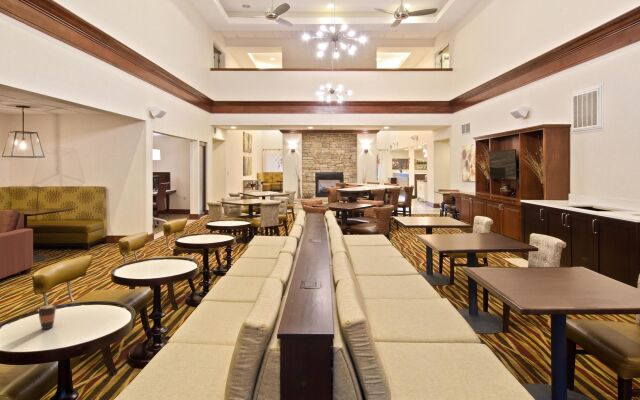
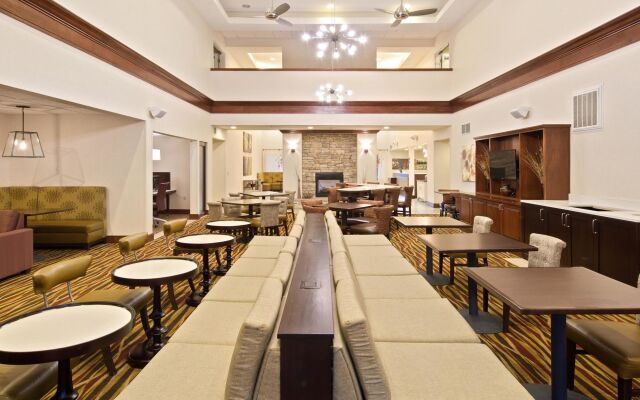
- coffee cup [36,304,58,330]
